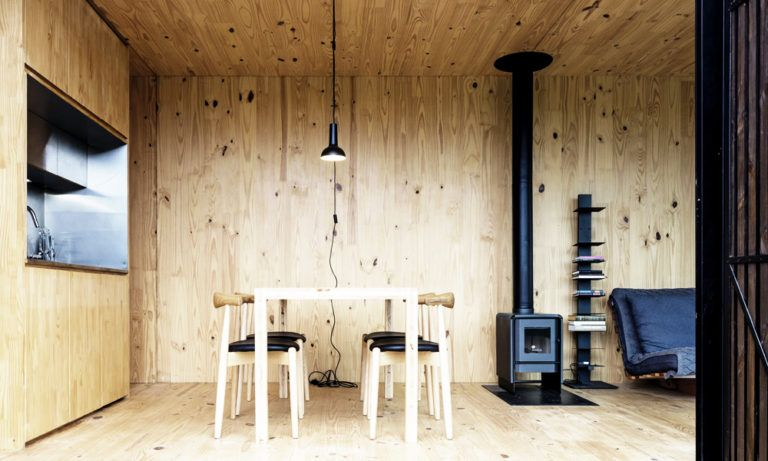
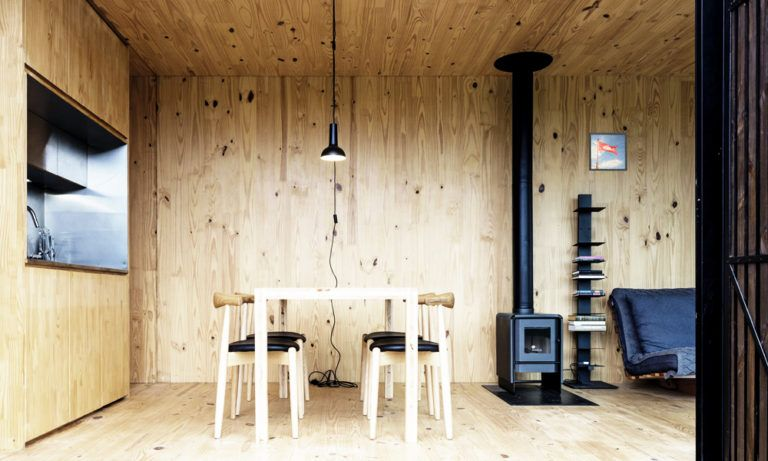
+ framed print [588,131,628,172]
